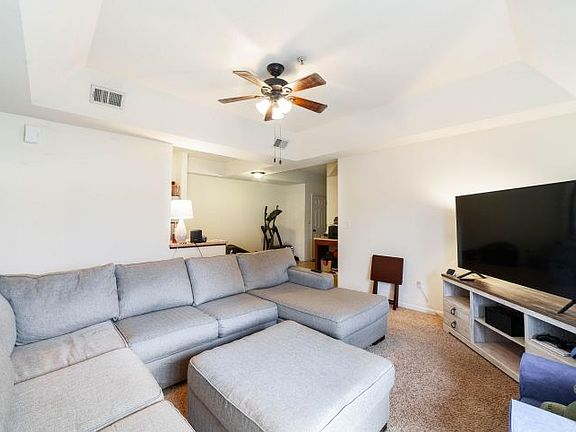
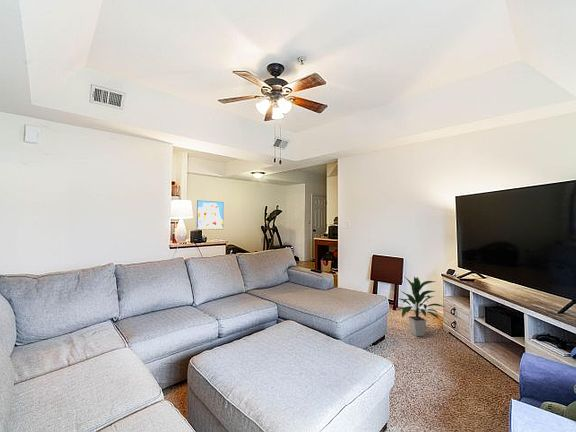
+ indoor plant [396,275,445,337]
+ wall art [196,200,225,231]
